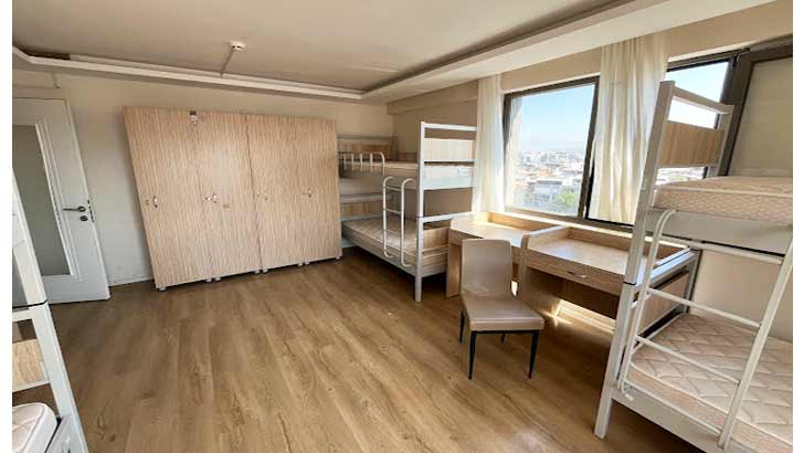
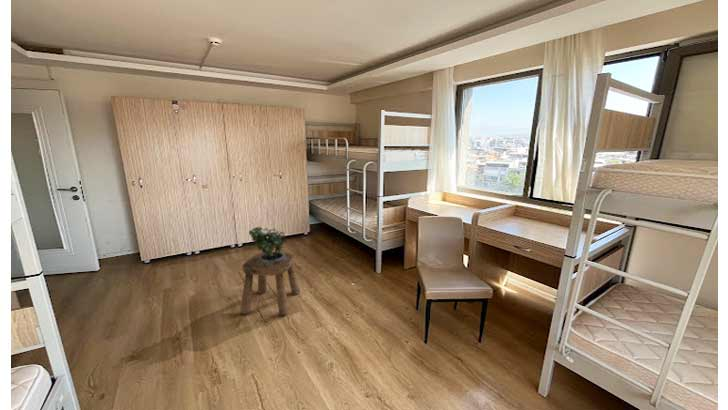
+ stool [240,252,301,316]
+ potted plant [248,223,289,266]
